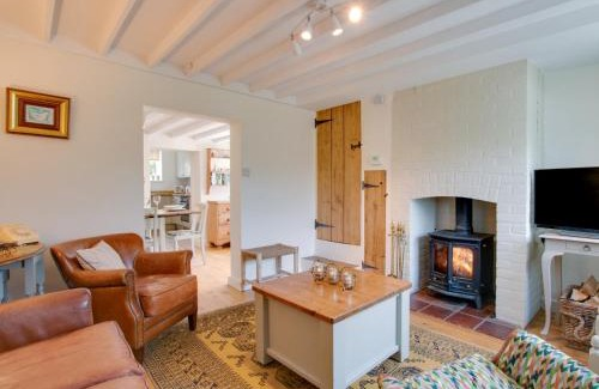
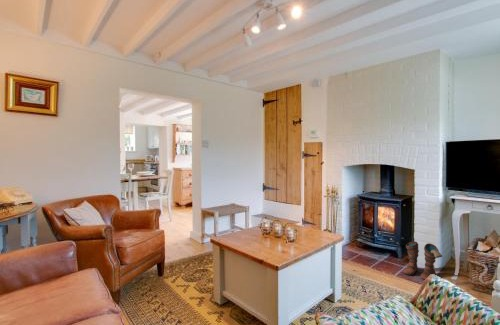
+ boots [402,240,444,281]
